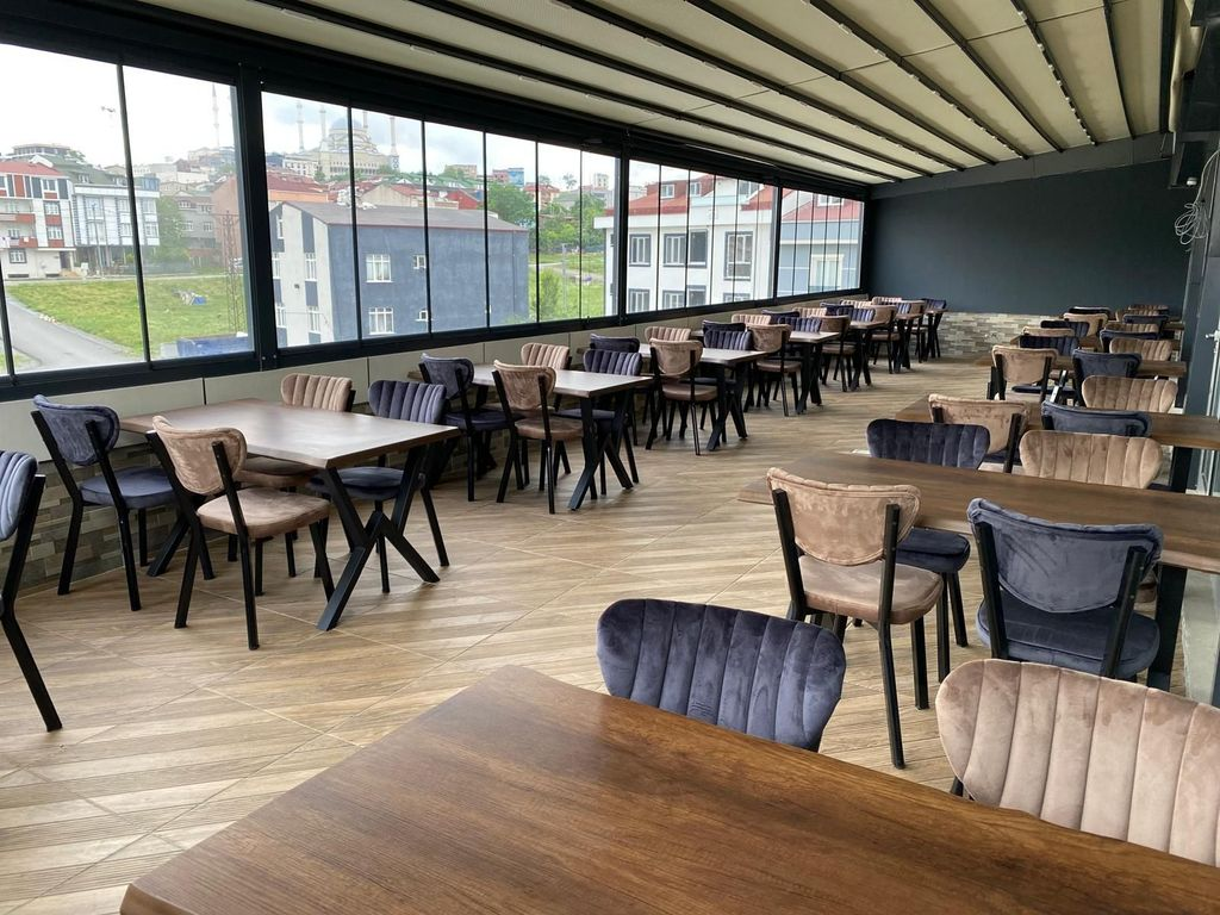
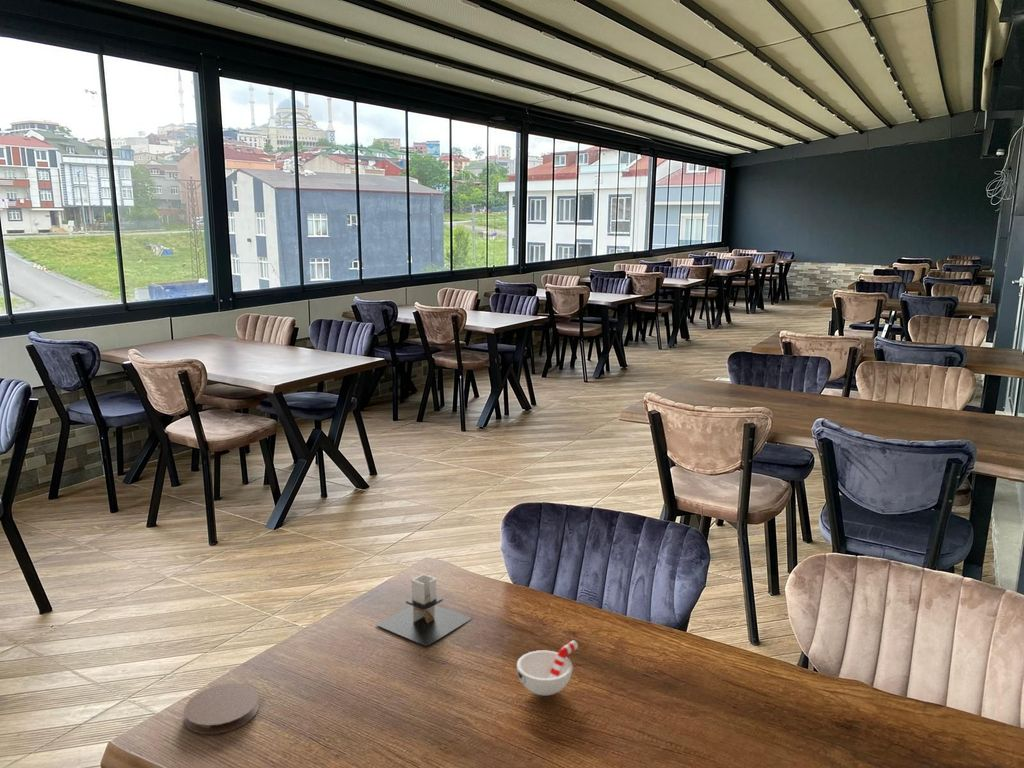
+ cup [515,639,579,696]
+ coaster [183,682,260,735]
+ architectural model [375,573,473,647]
